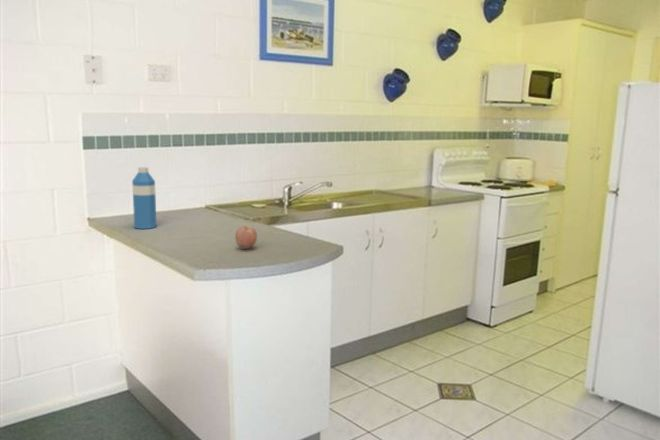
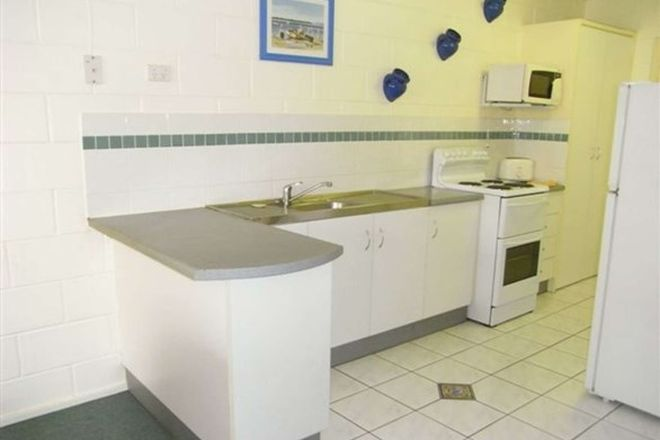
- fruit [234,225,258,250]
- water bottle [131,166,158,230]
